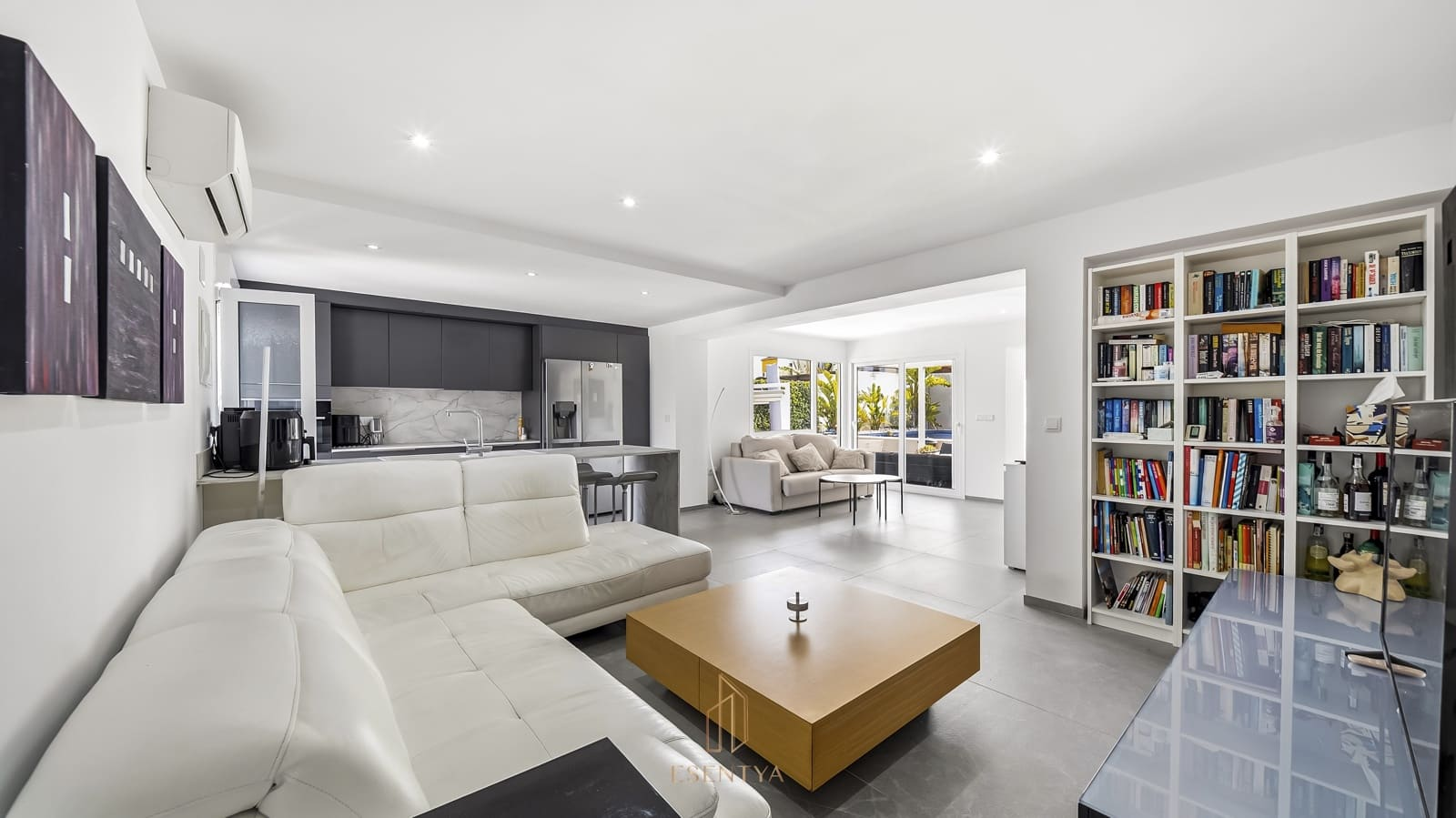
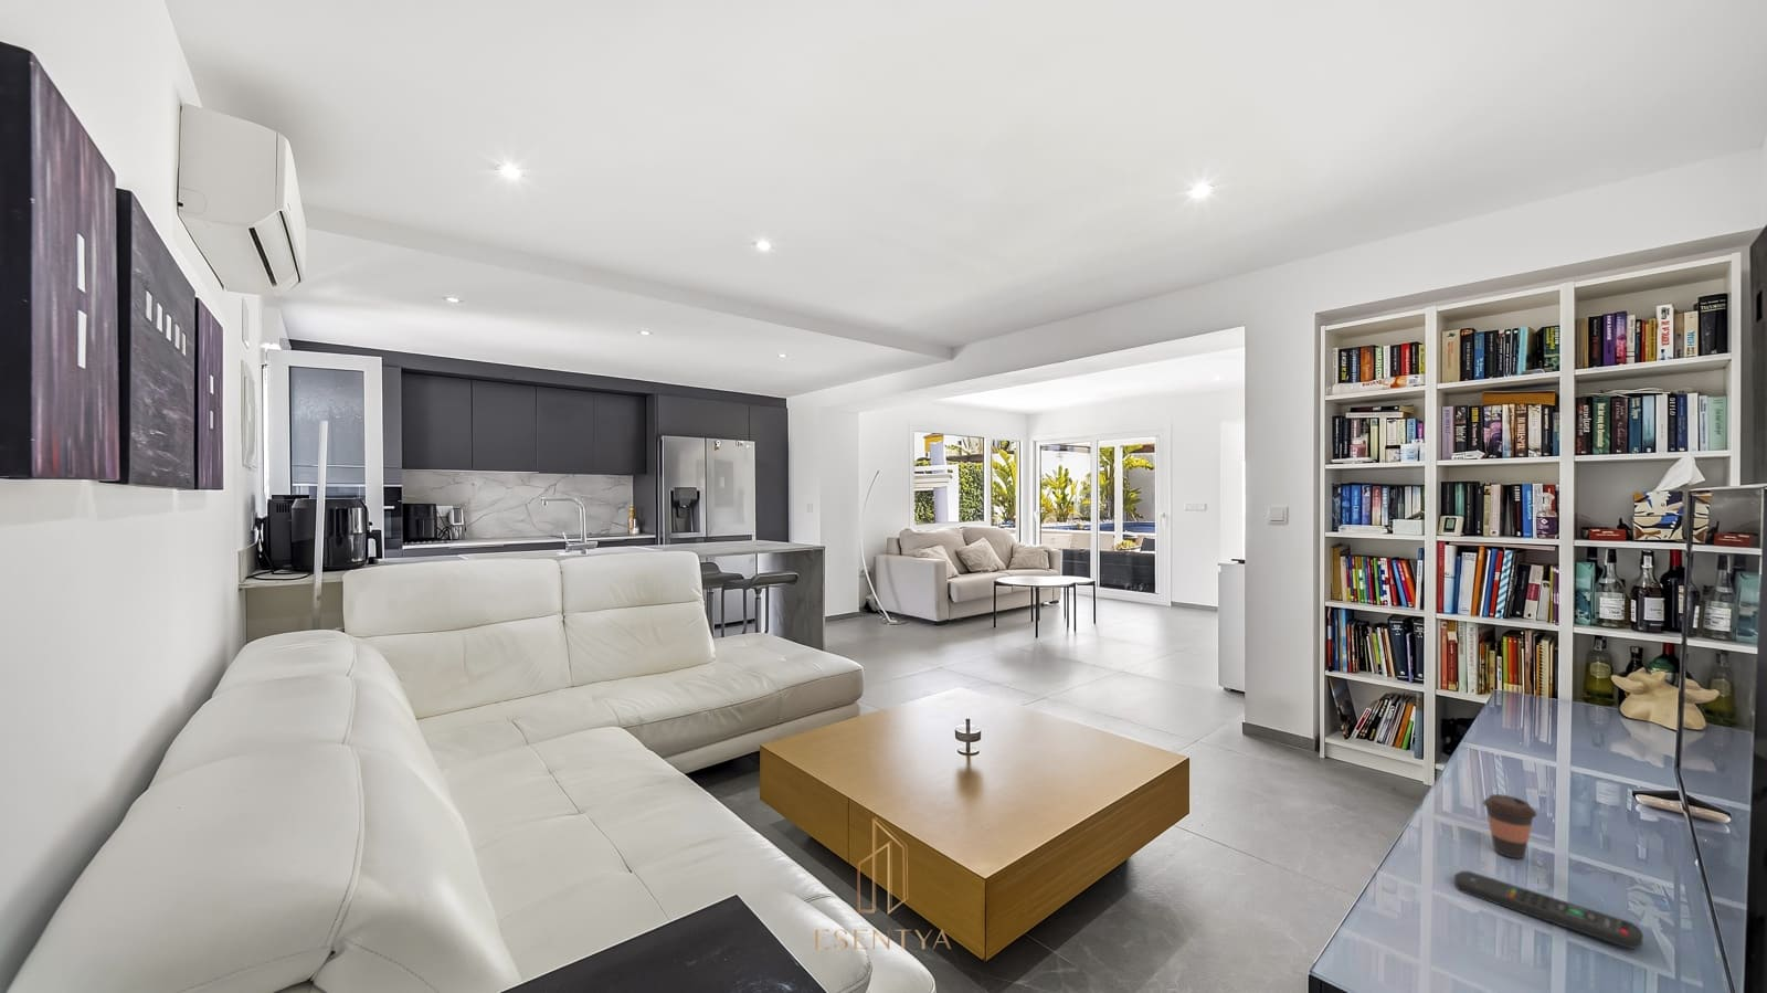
+ remote control [1454,870,1643,951]
+ coffee cup [1482,793,1539,859]
